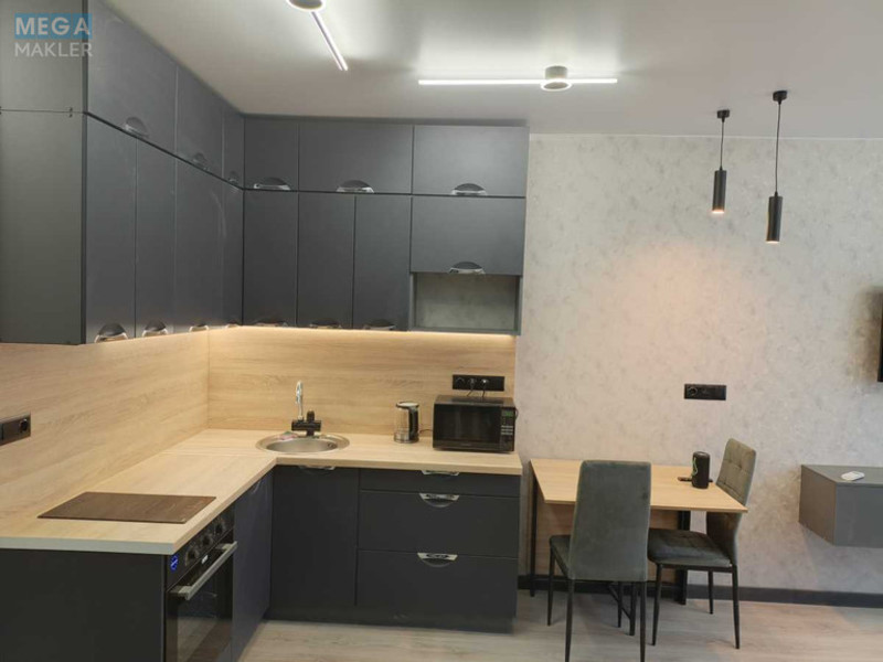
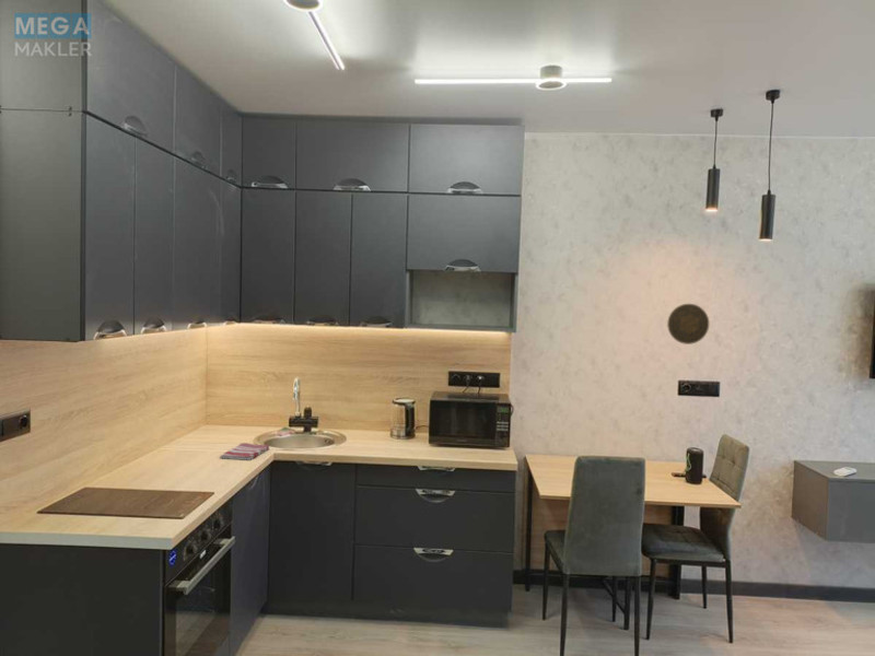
+ decorative plate [666,303,710,345]
+ dish towel [219,442,270,461]
